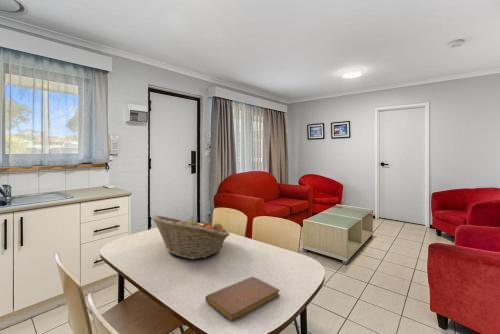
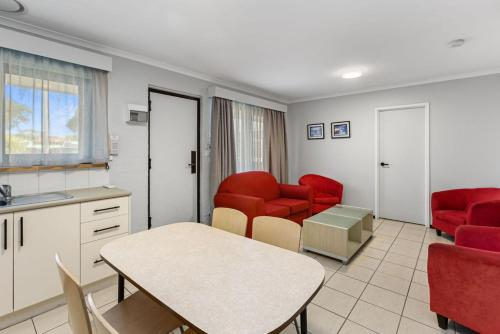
- fruit basket [150,215,231,260]
- notebook [204,276,281,322]
